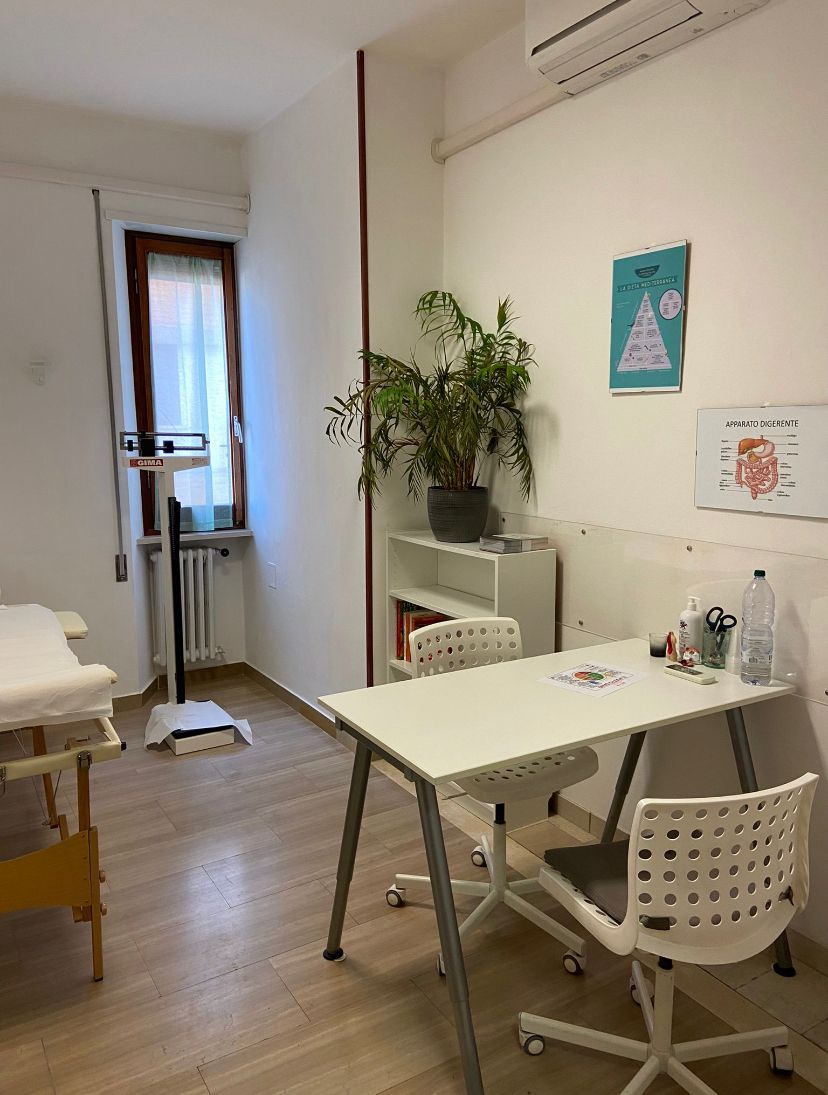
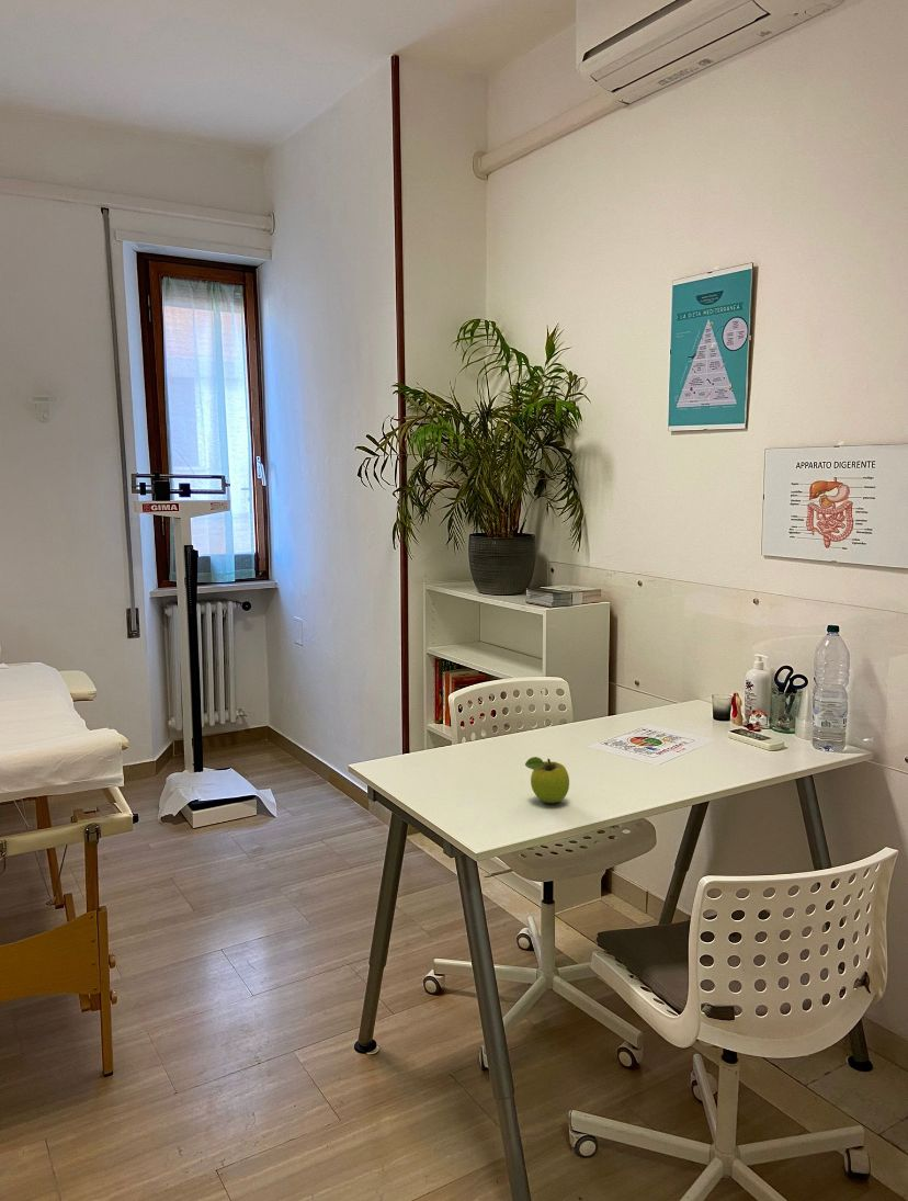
+ fruit [524,756,570,804]
